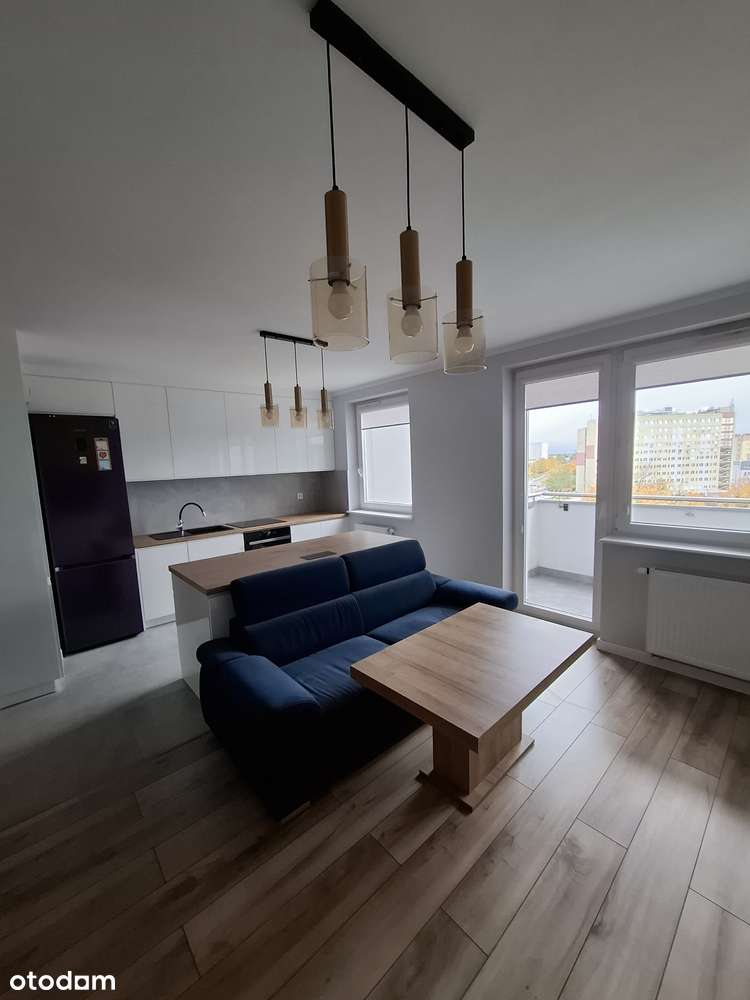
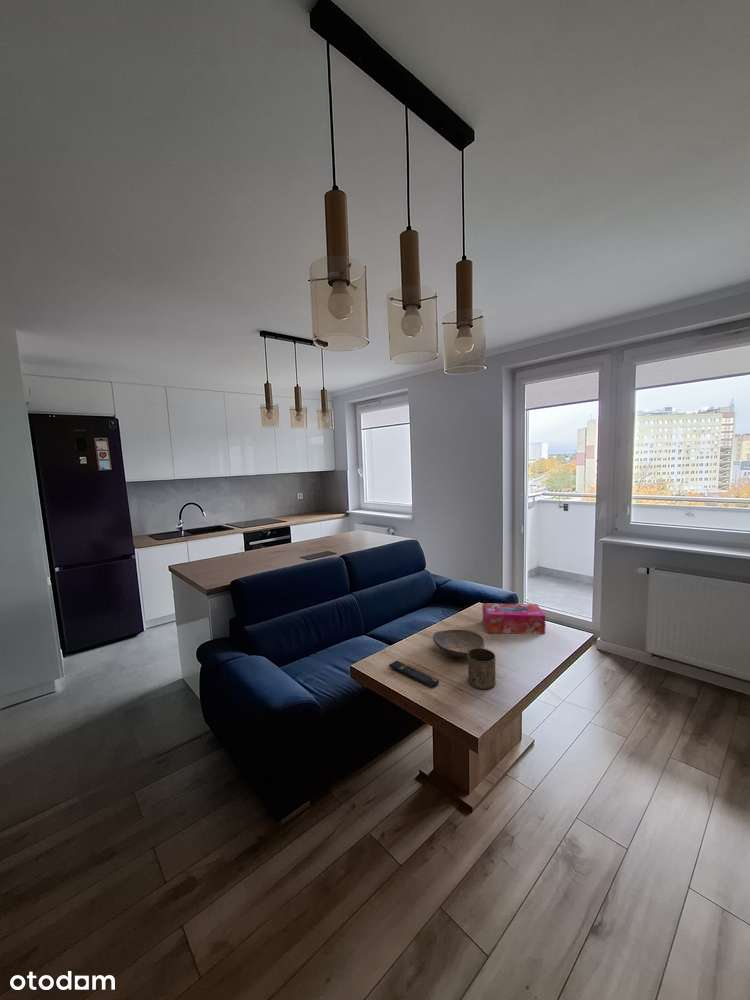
+ decorative bowl [432,629,486,659]
+ cup [467,648,496,690]
+ remote control [388,660,440,689]
+ tissue box [482,602,546,635]
